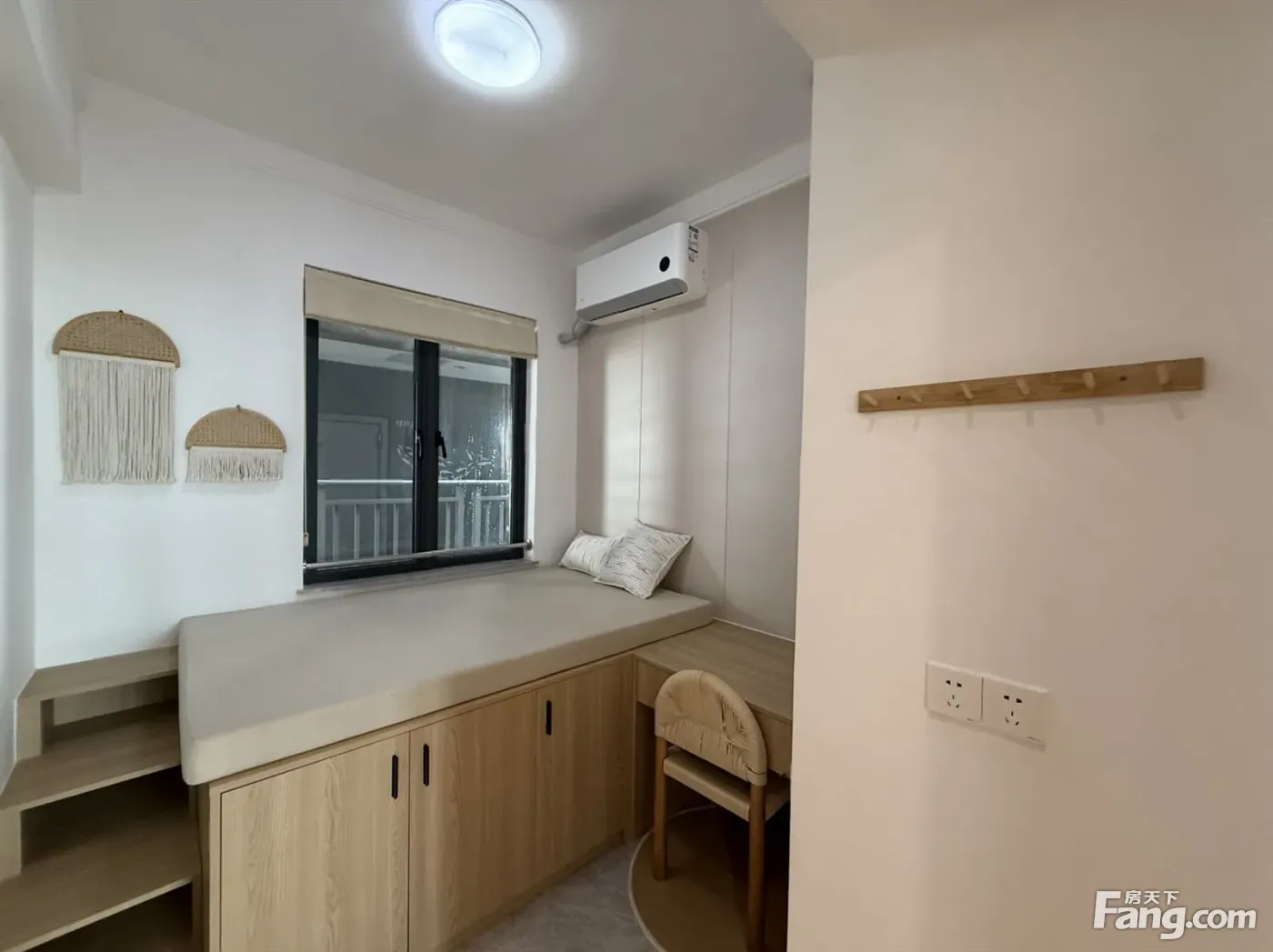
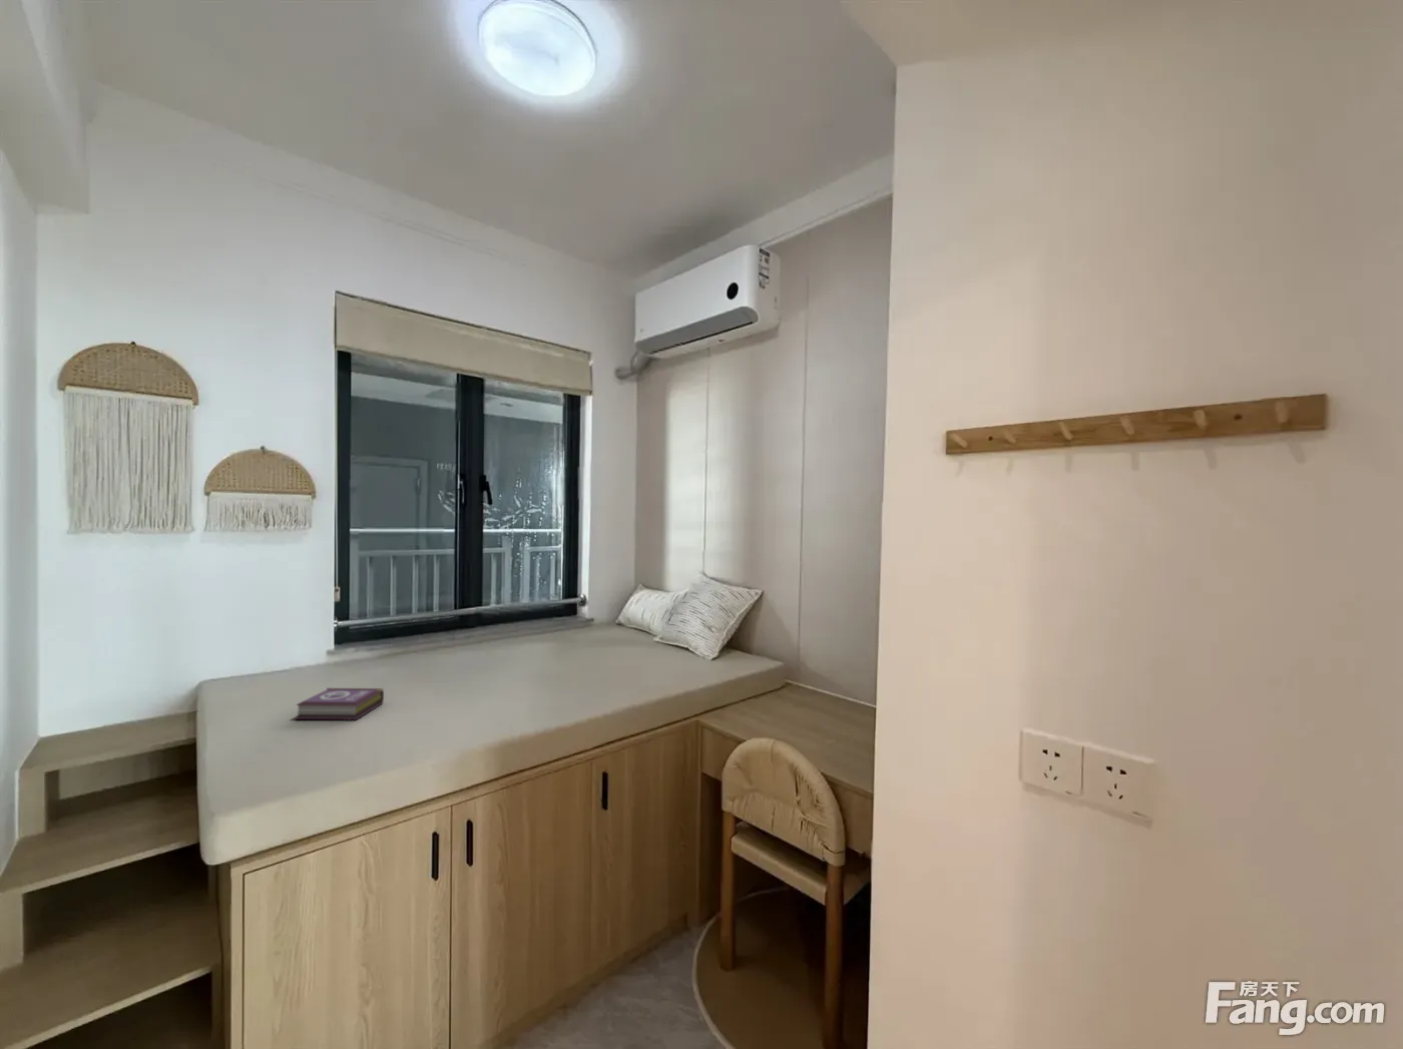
+ book [293,688,385,722]
